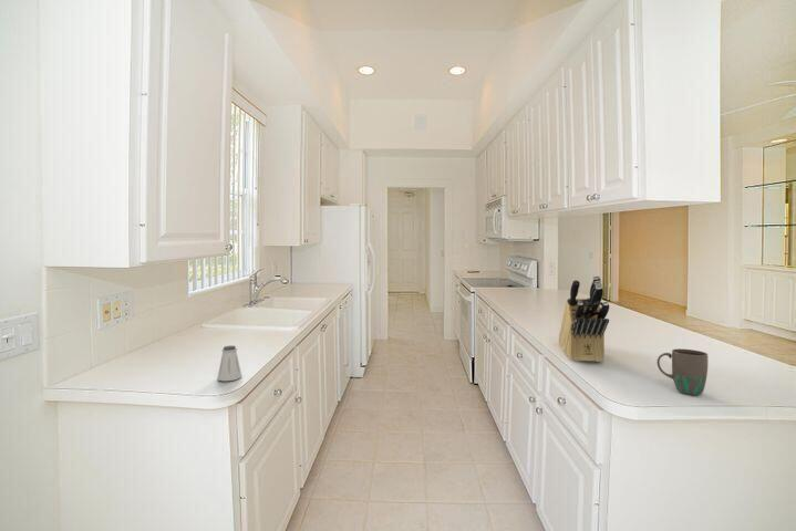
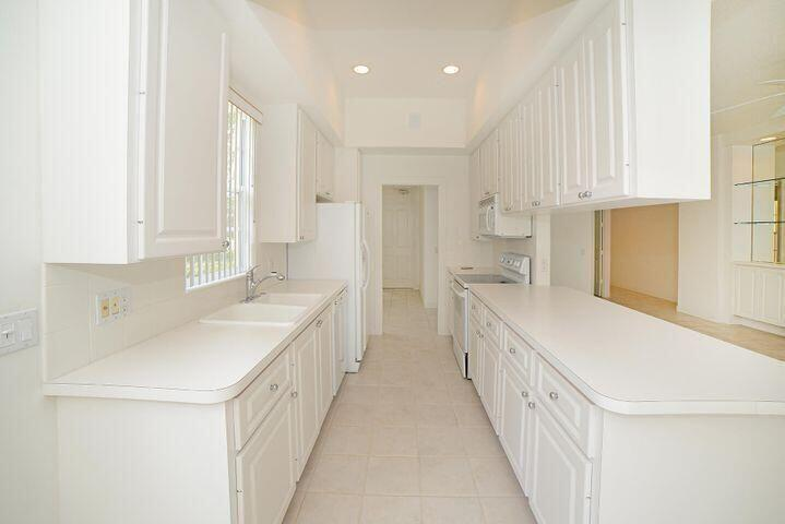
- knife block [558,274,610,363]
- saltshaker [216,345,242,382]
- mug [657,347,710,396]
